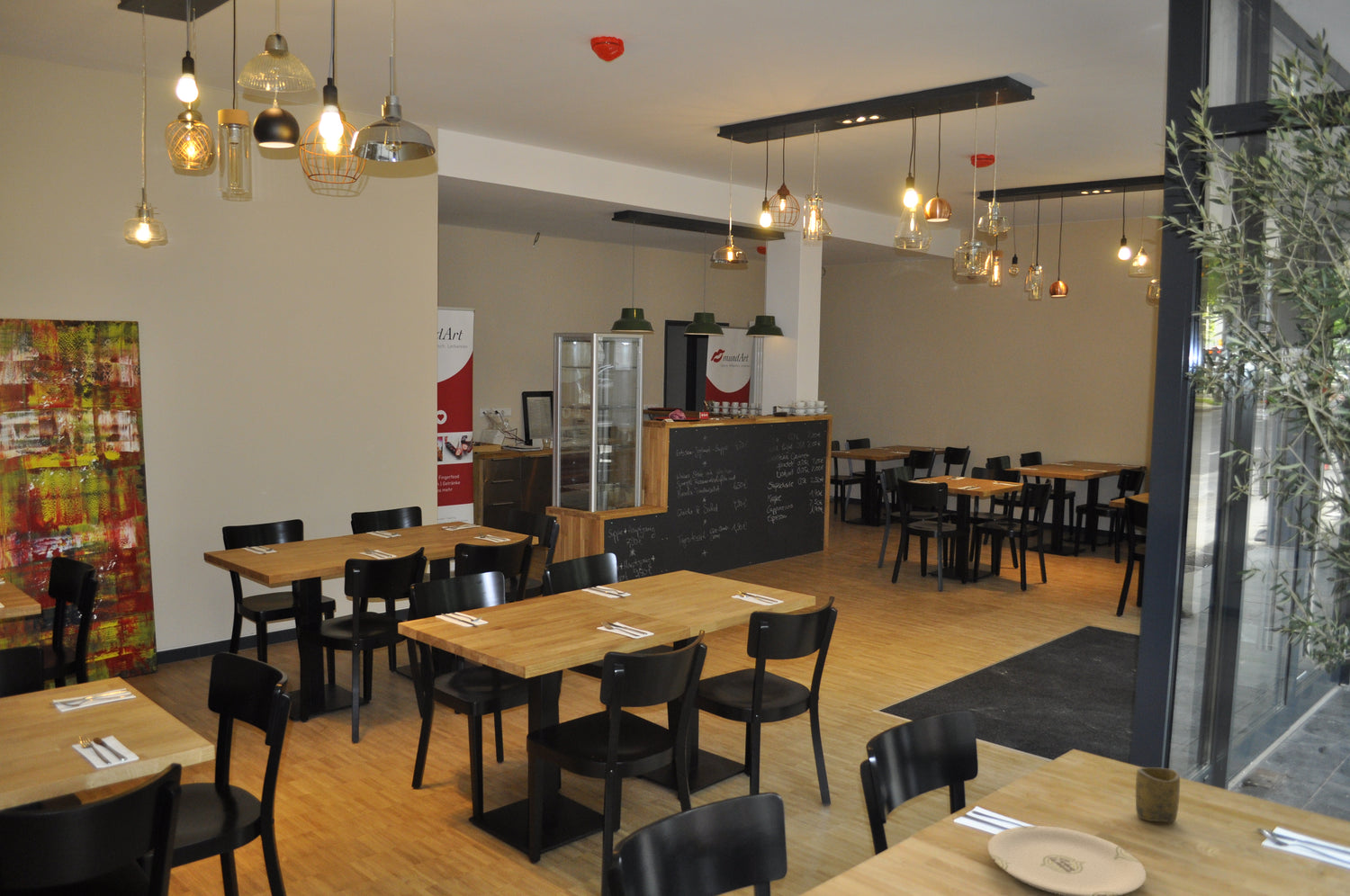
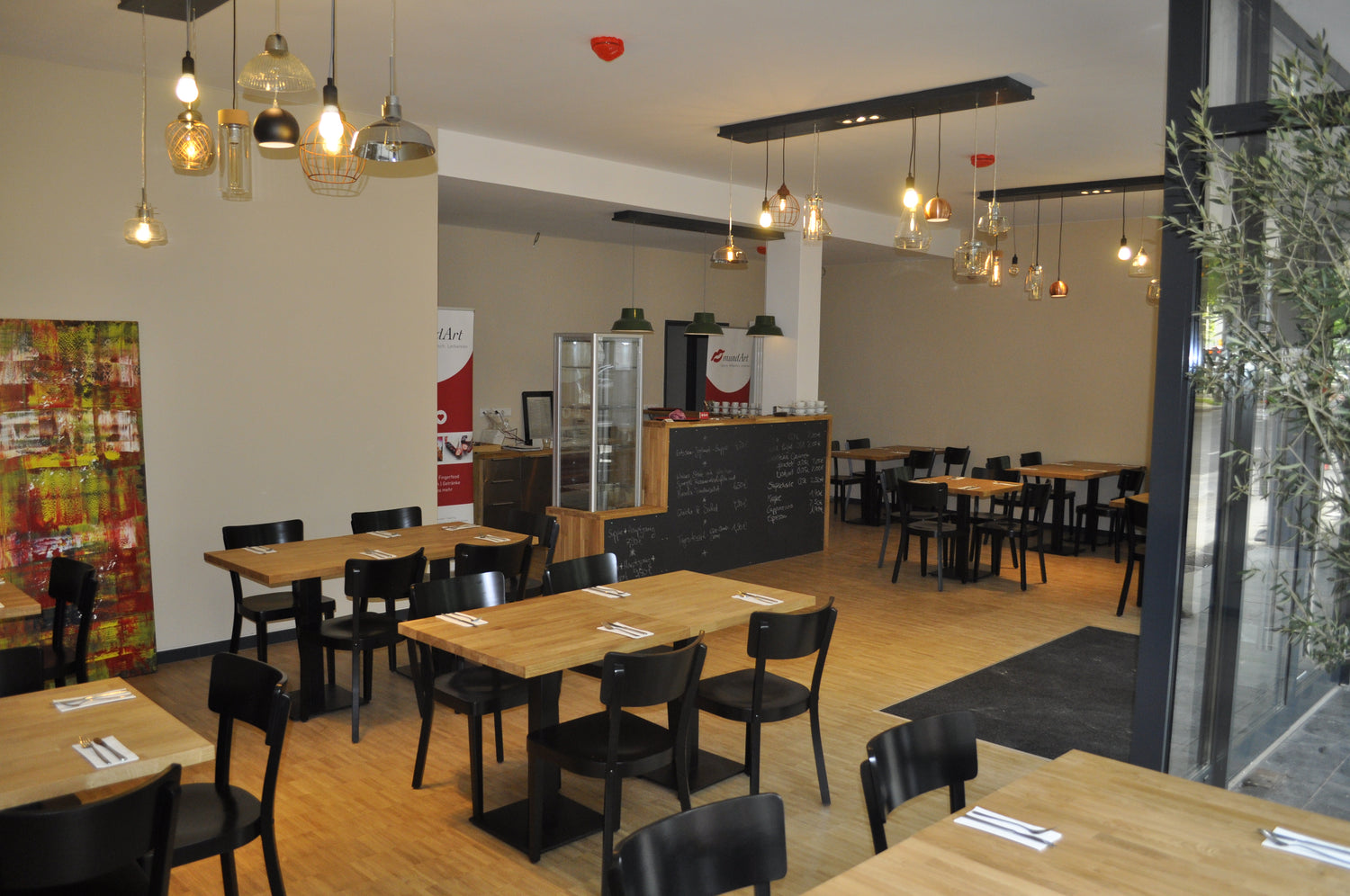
- plate [987,825,1147,896]
- cup [1135,766,1181,822]
